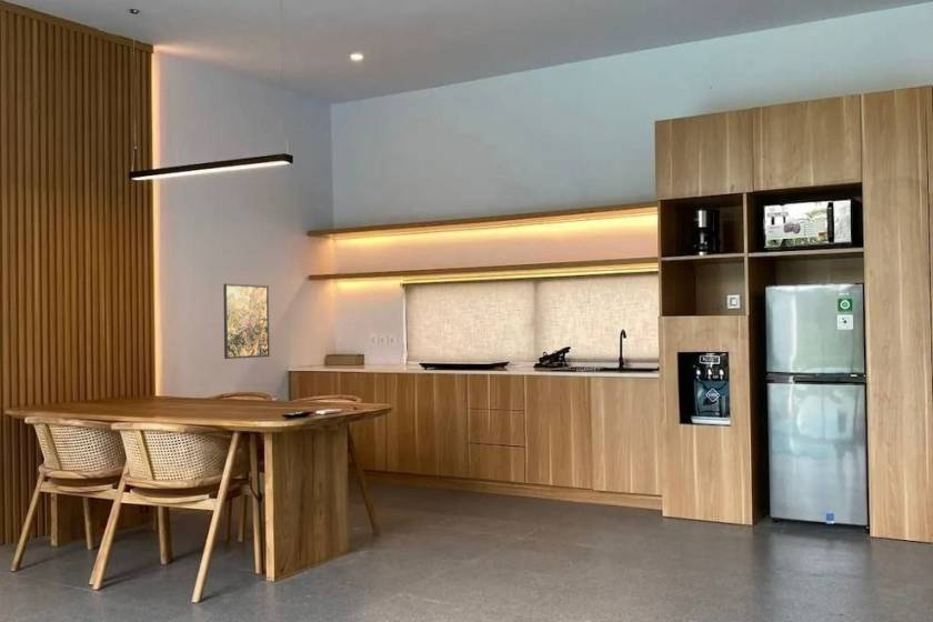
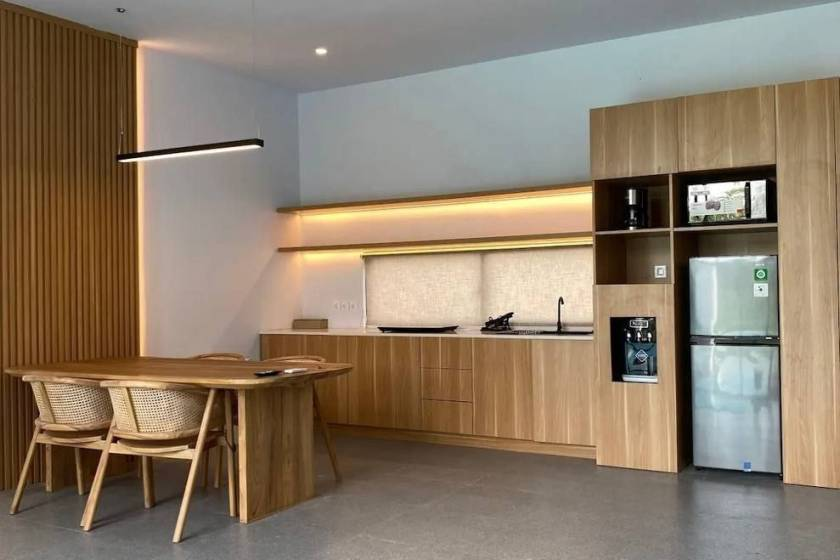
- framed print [222,282,271,360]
